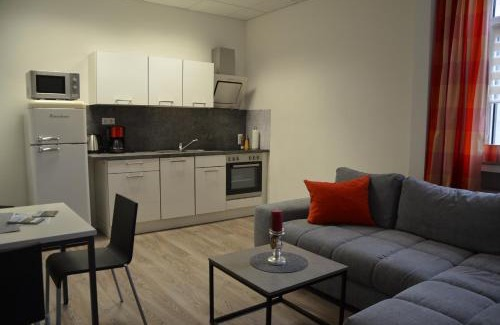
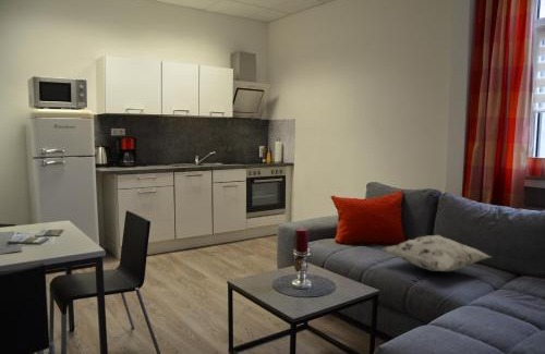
+ decorative pillow [383,234,492,272]
